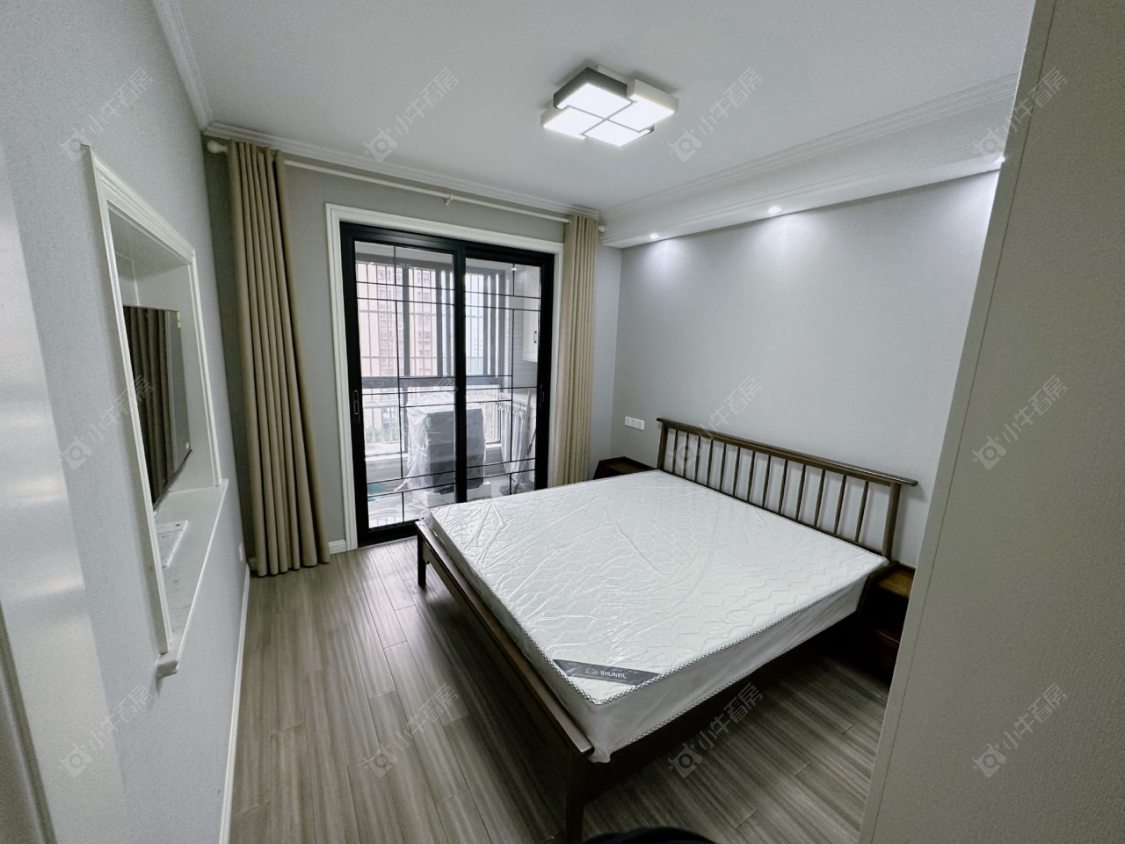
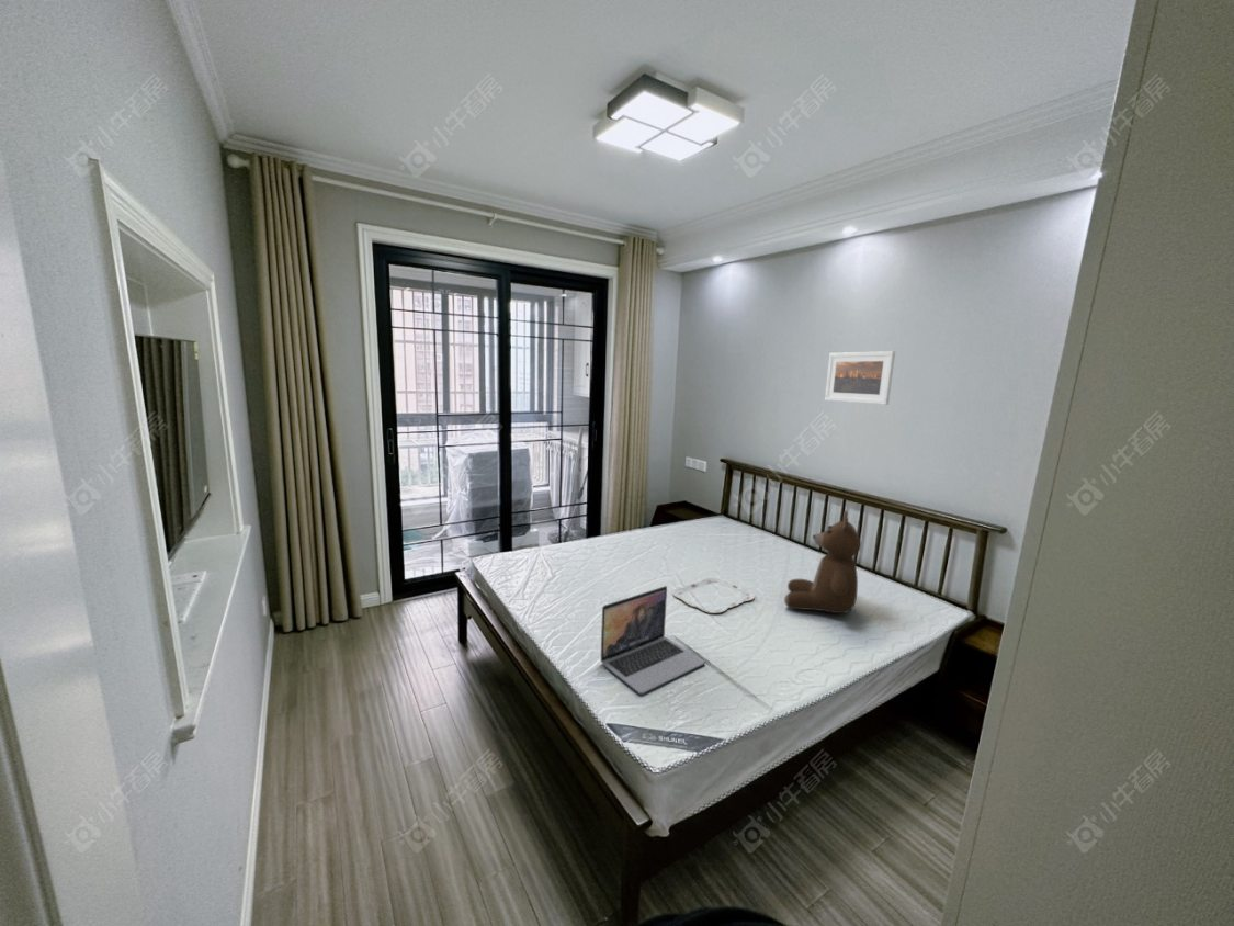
+ bear [783,509,862,614]
+ serving tray [671,577,756,614]
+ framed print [824,350,896,406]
+ laptop [600,585,706,694]
